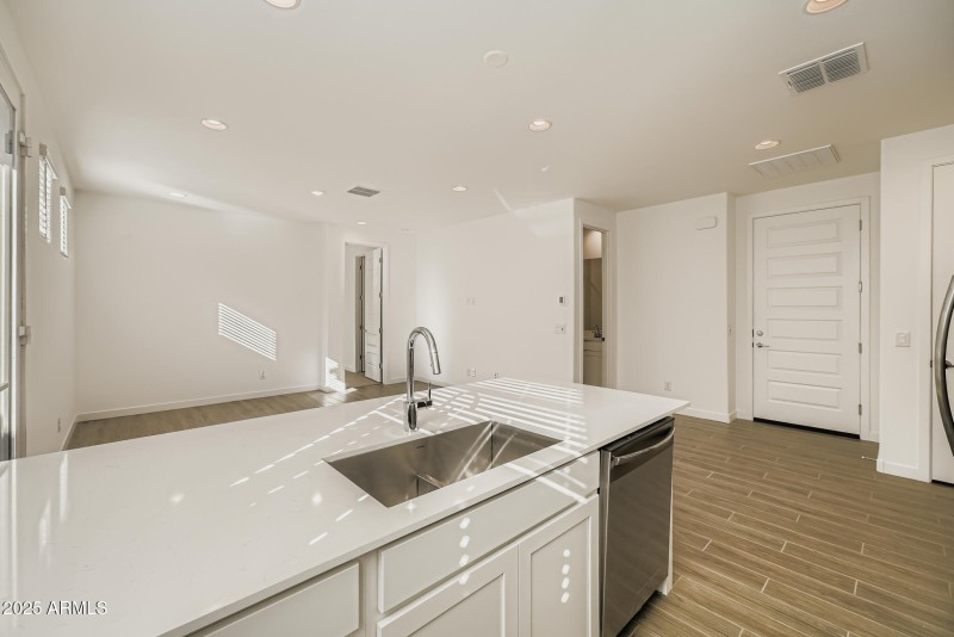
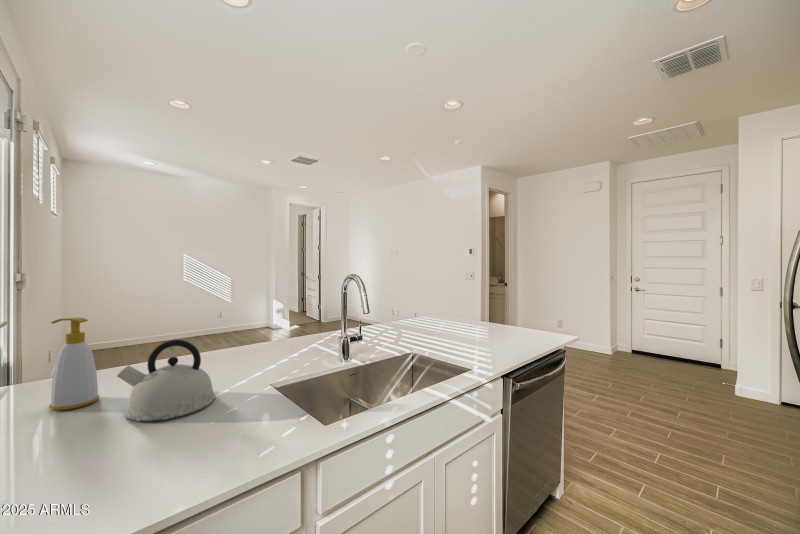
+ soap bottle [48,316,100,411]
+ kettle [116,339,216,422]
